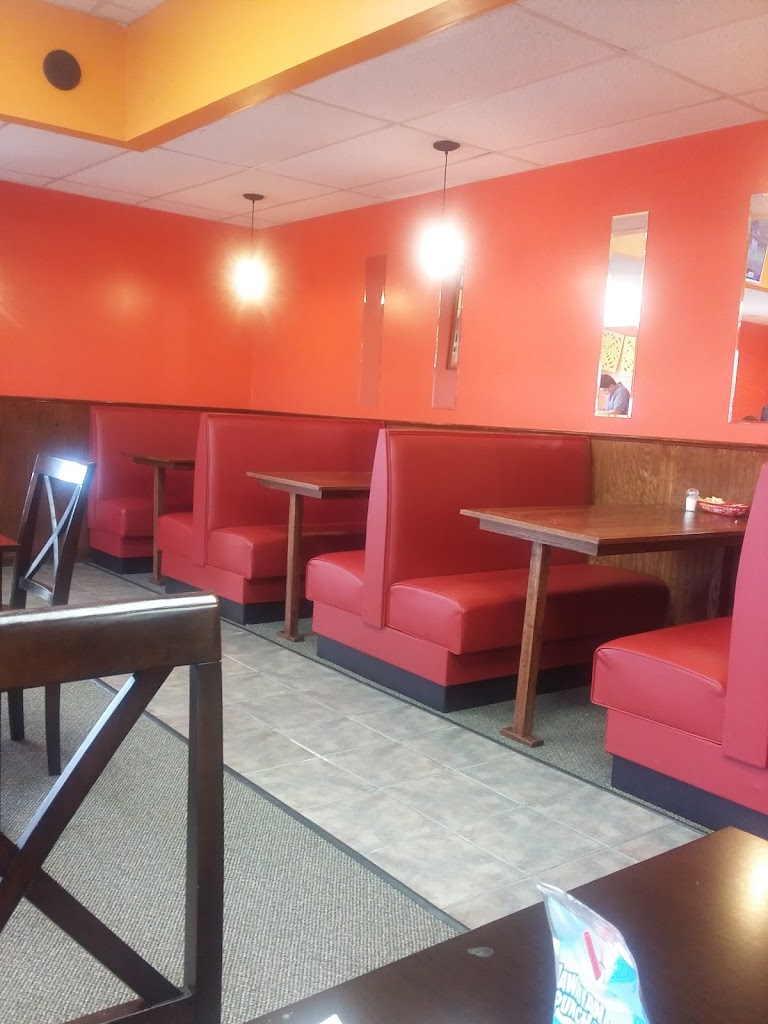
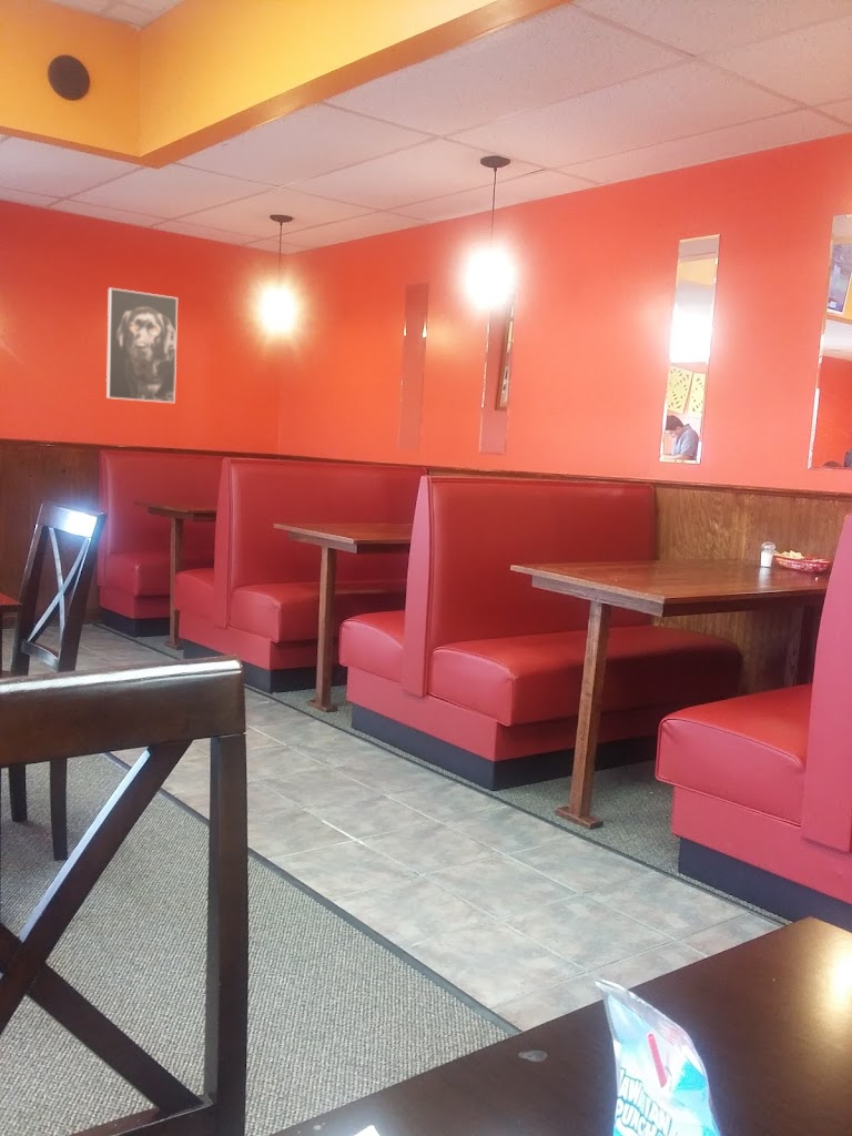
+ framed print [105,287,179,404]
